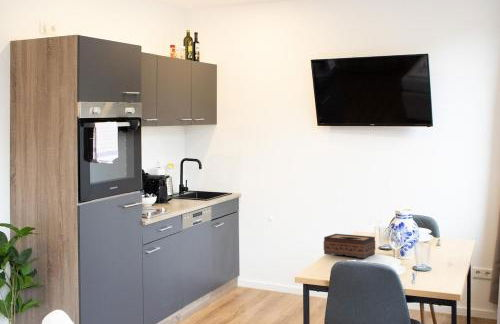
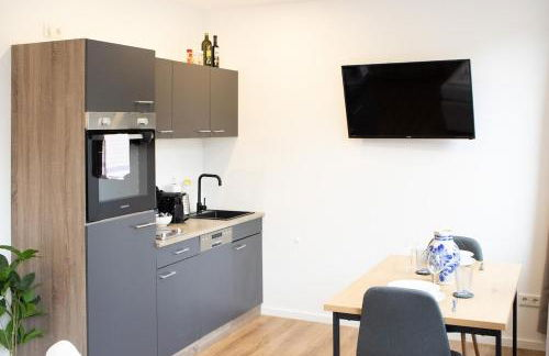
- tissue box [323,233,376,259]
